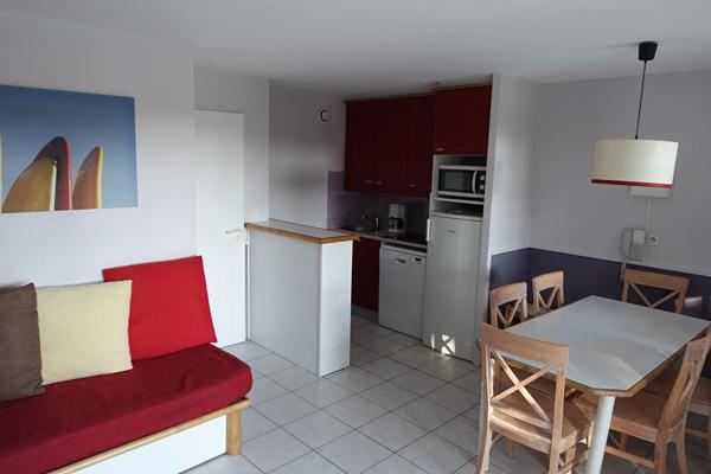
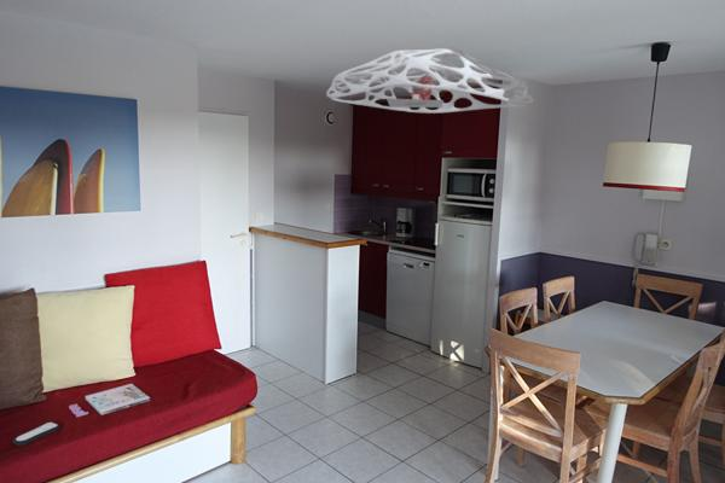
+ magazine [68,383,151,418]
+ remote control [12,421,62,447]
+ ceiling light [325,47,535,115]
